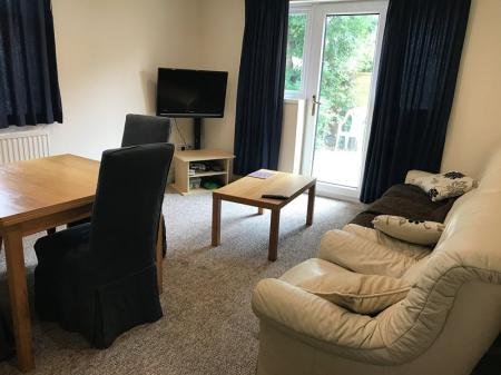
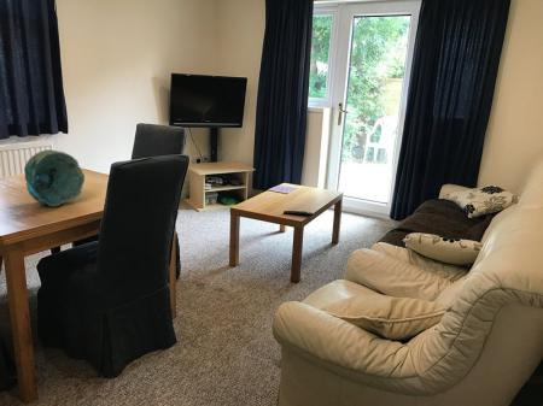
+ decorative bowl [23,148,86,207]
